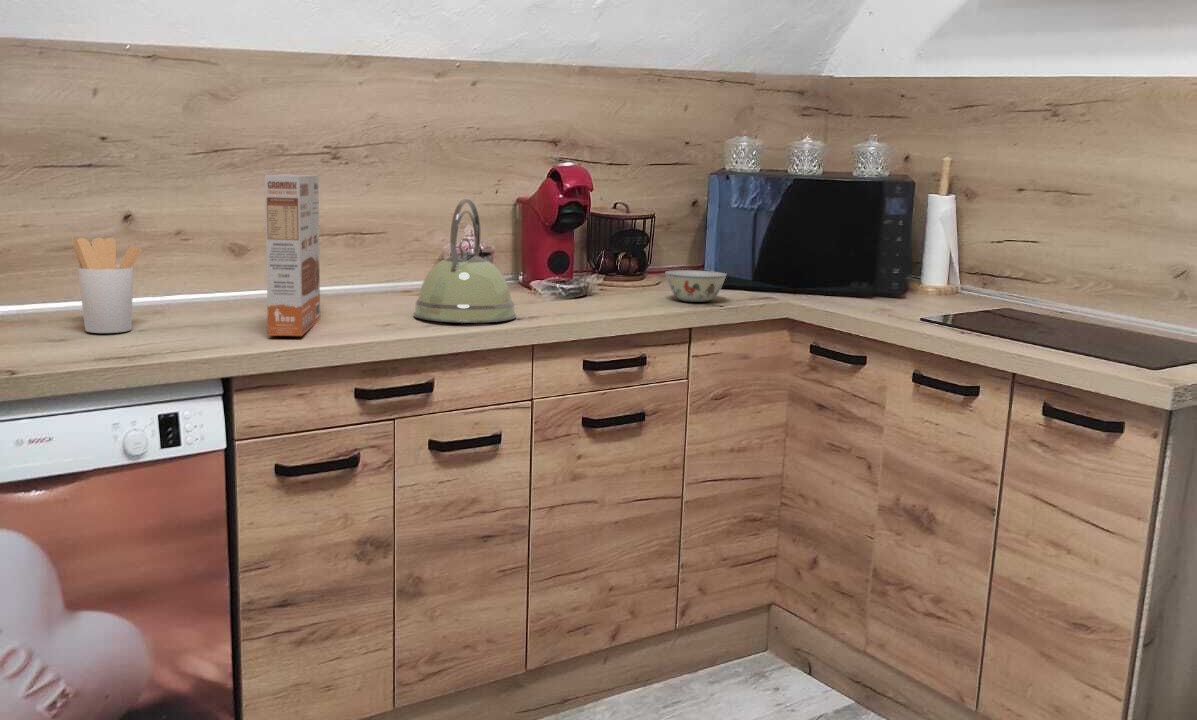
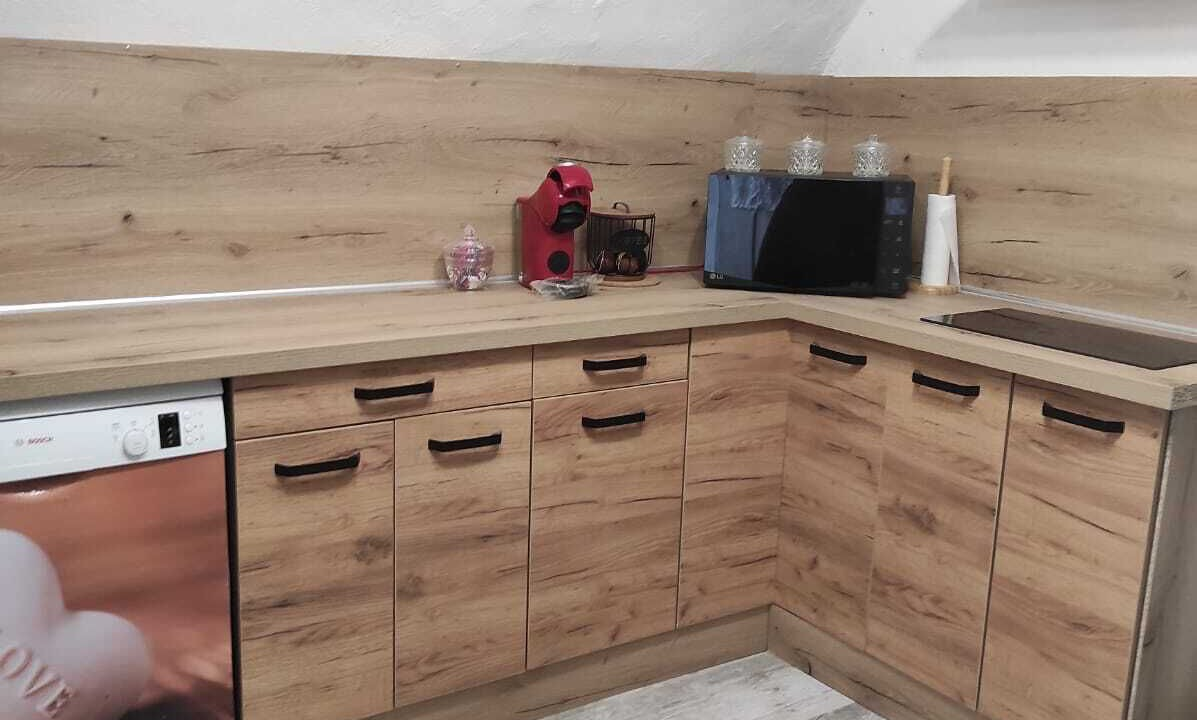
- utensil holder [71,235,143,334]
- chinaware [664,269,728,303]
- cereal box [264,173,321,337]
- kettle [412,198,517,324]
